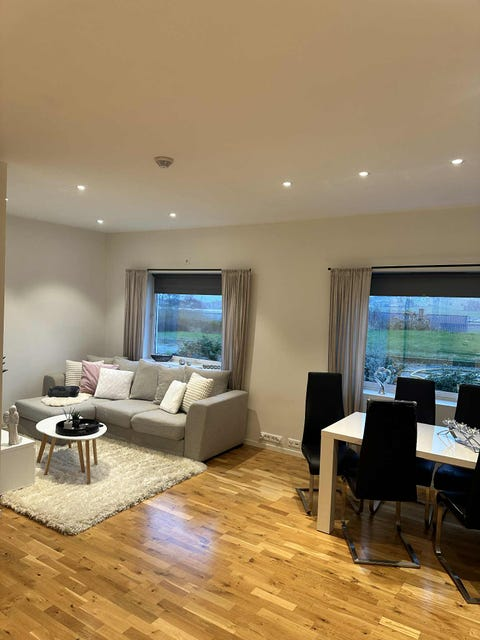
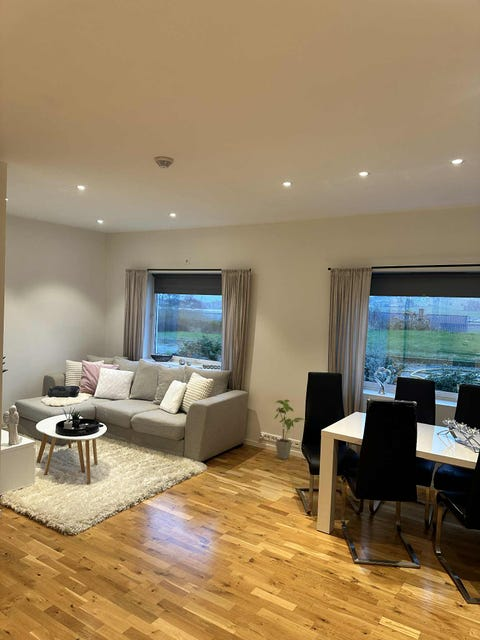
+ house plant [274,399,305,460]
